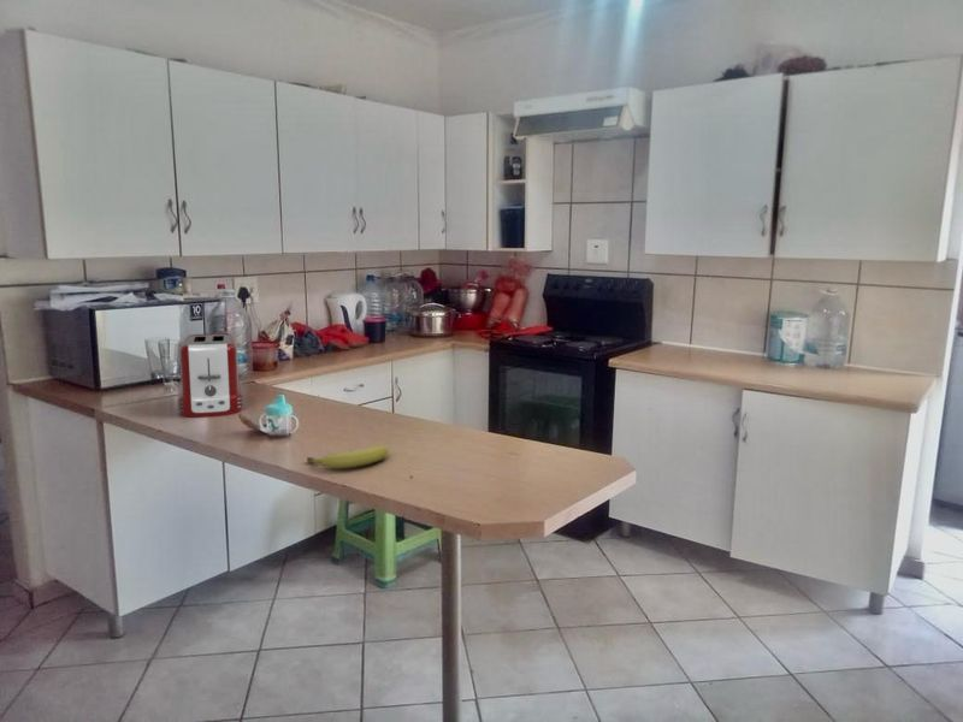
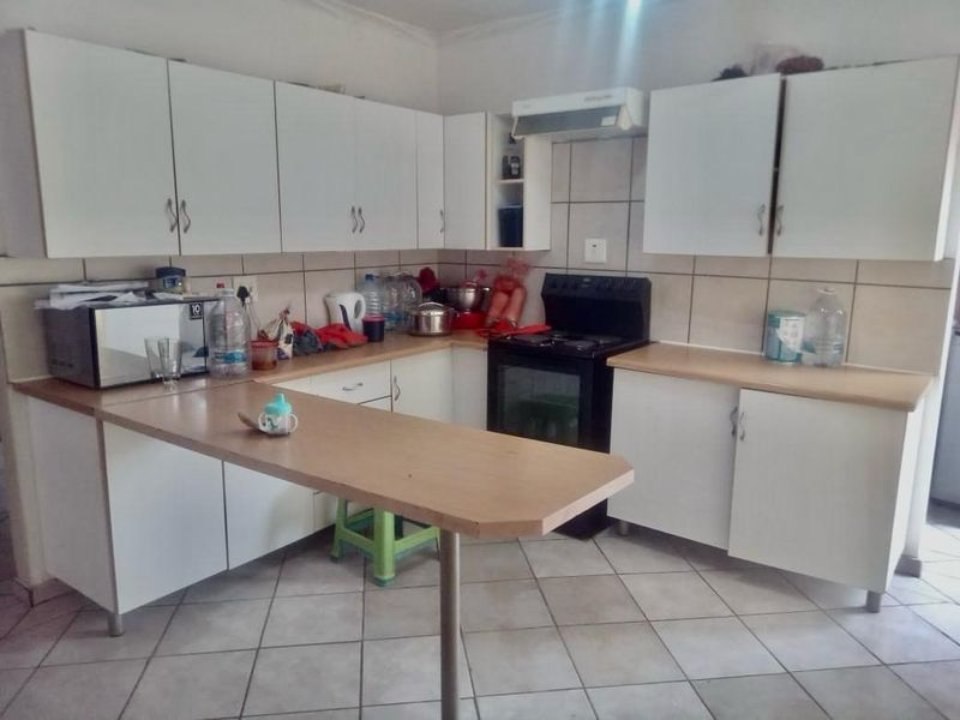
- fruit [306,444,390,469]
- toaster [176,332,246,419]
